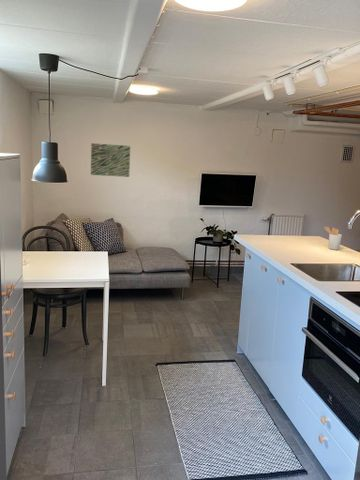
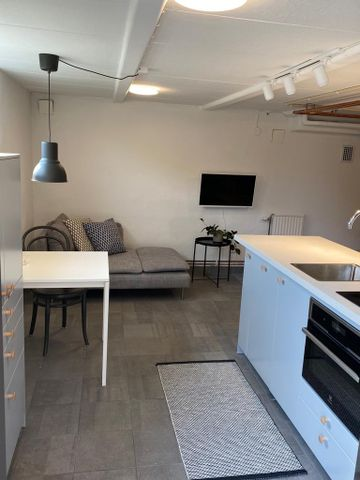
- wall art [90,142,131,178]
- utensil holder [323,226,343,251]
